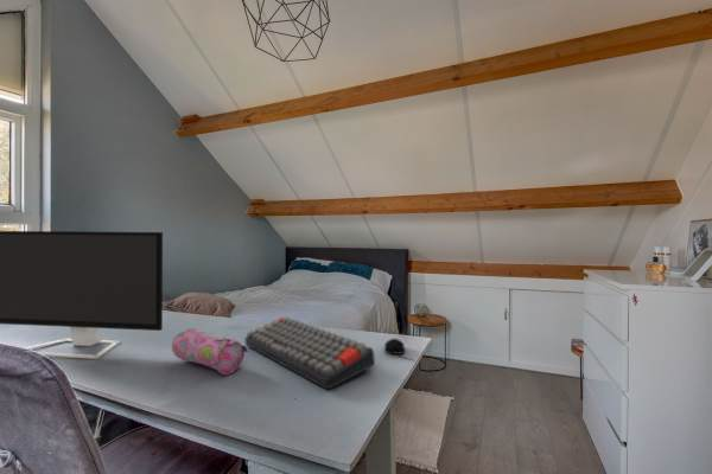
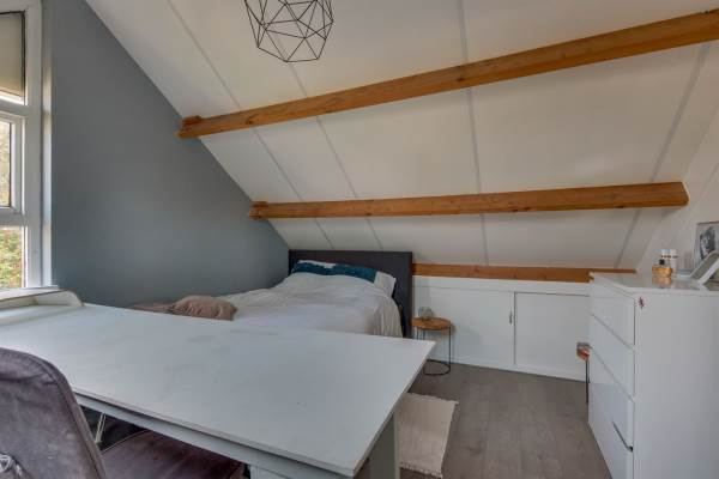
- monitor [0,230,164,360]
- computer mouse [383,338,417,363]
- pencil case [171,327,248,376]
- keyboard [243,316,376,391]
